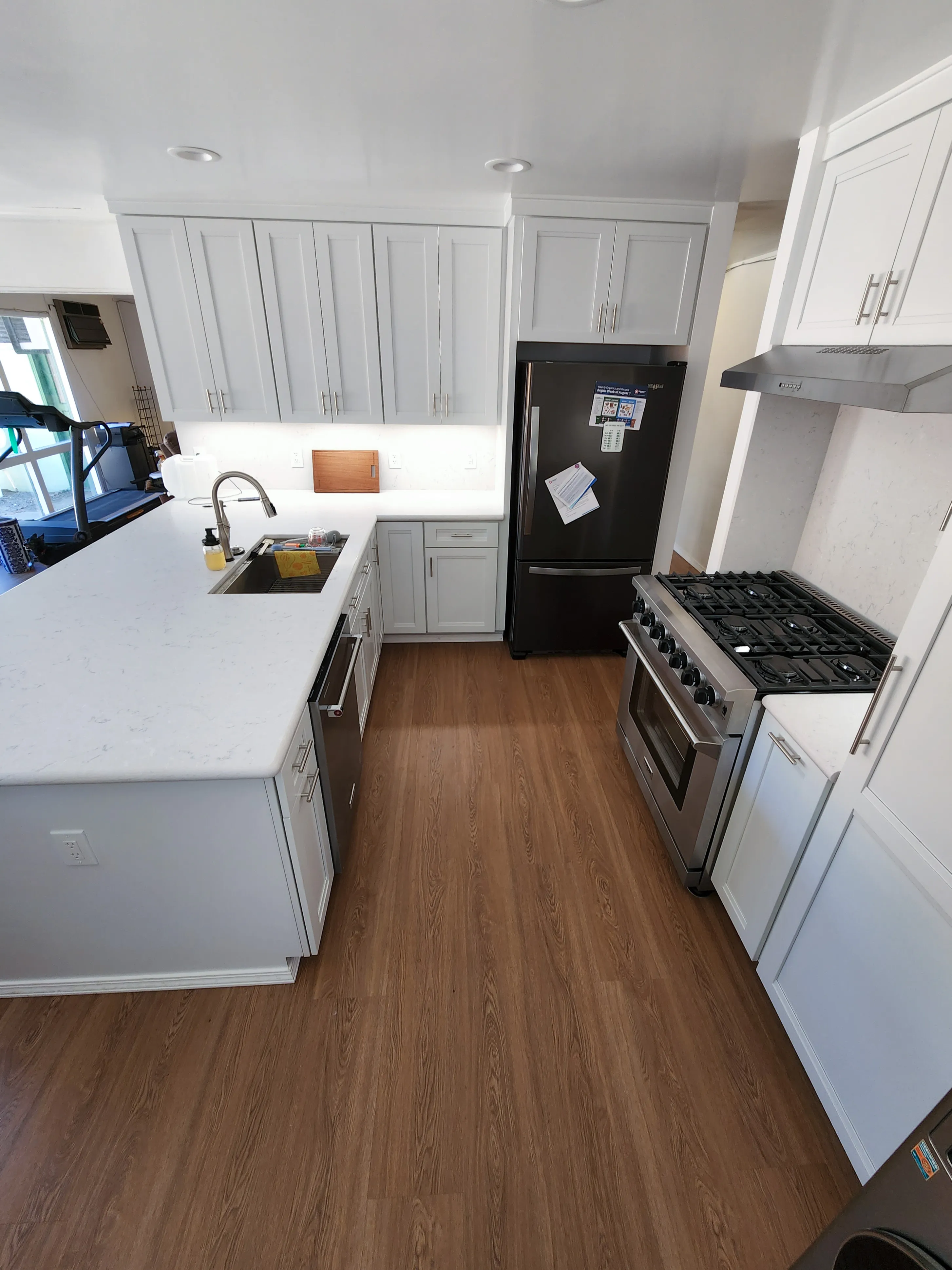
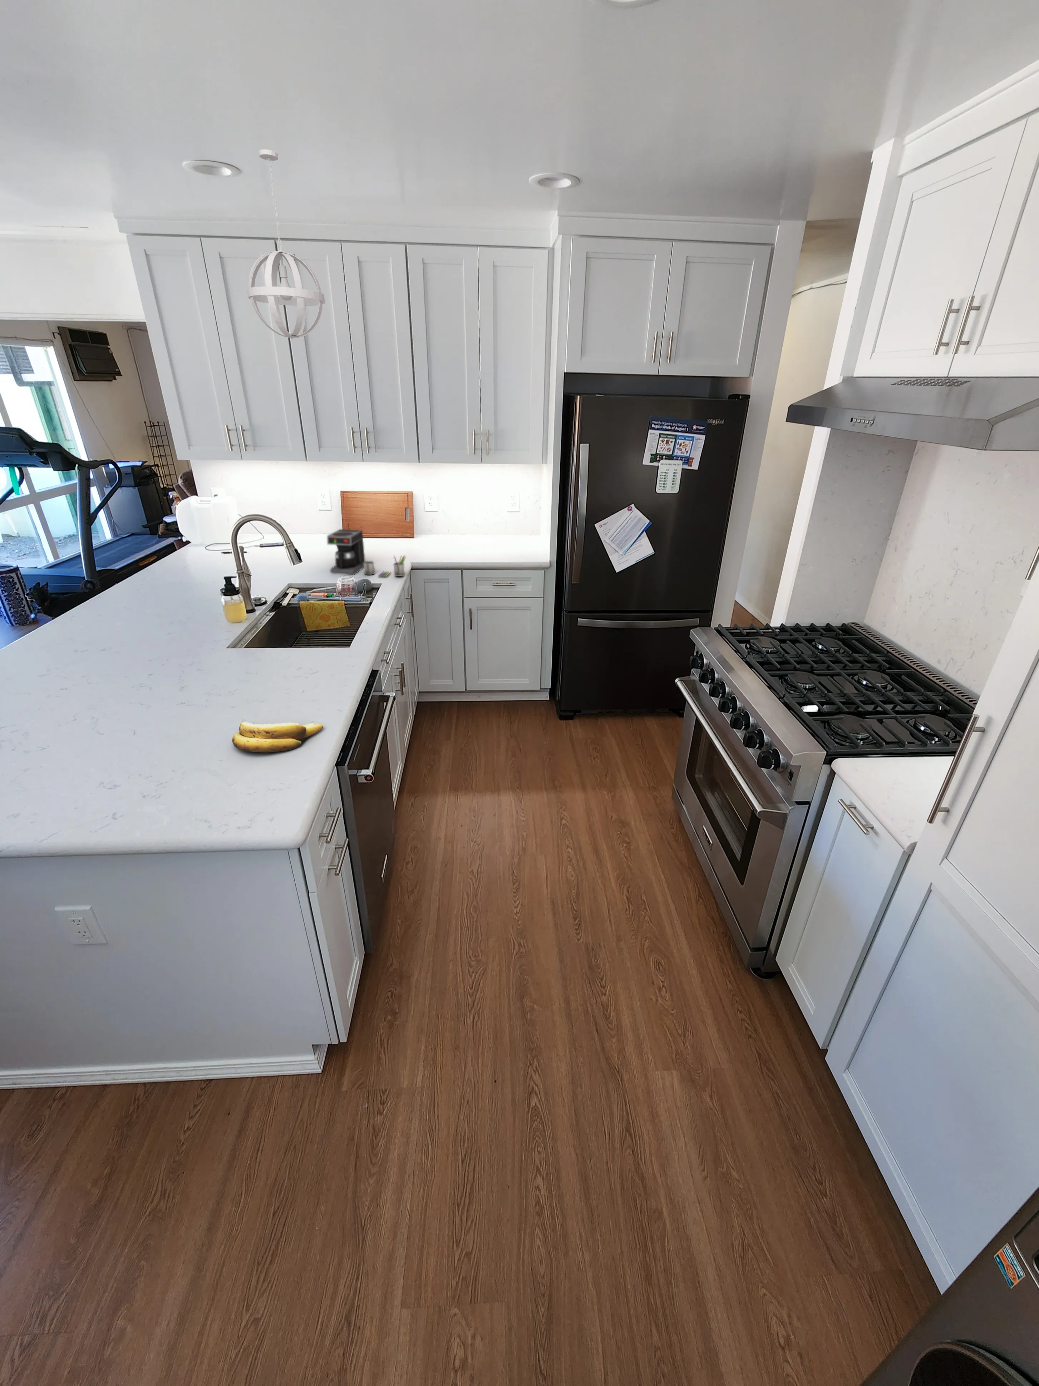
+ banana [231,721,323,753]
+ coffee maker [326,529,406,577]
+ pendant light [247,148,325,339]
